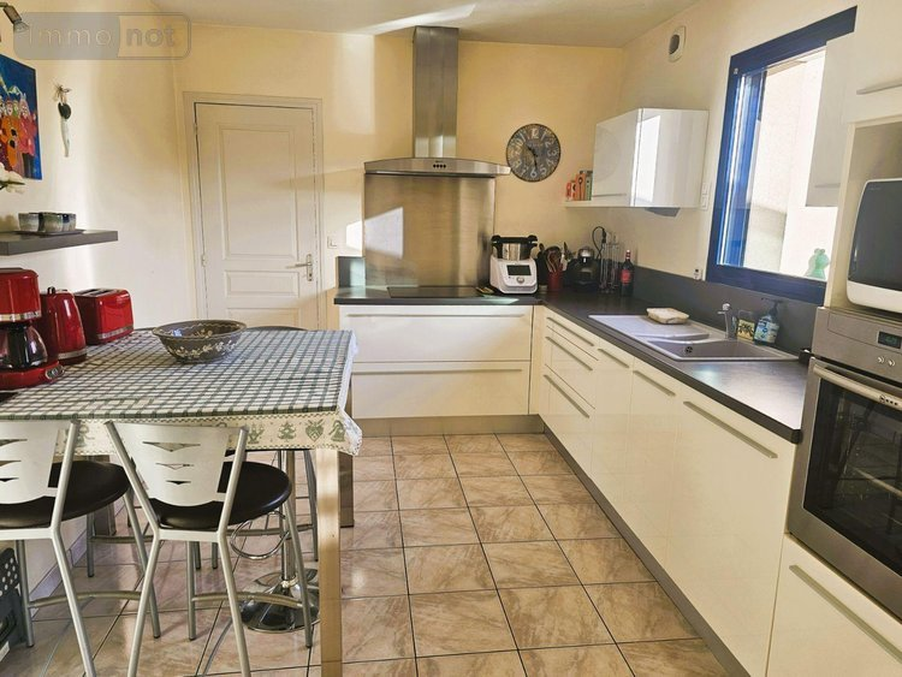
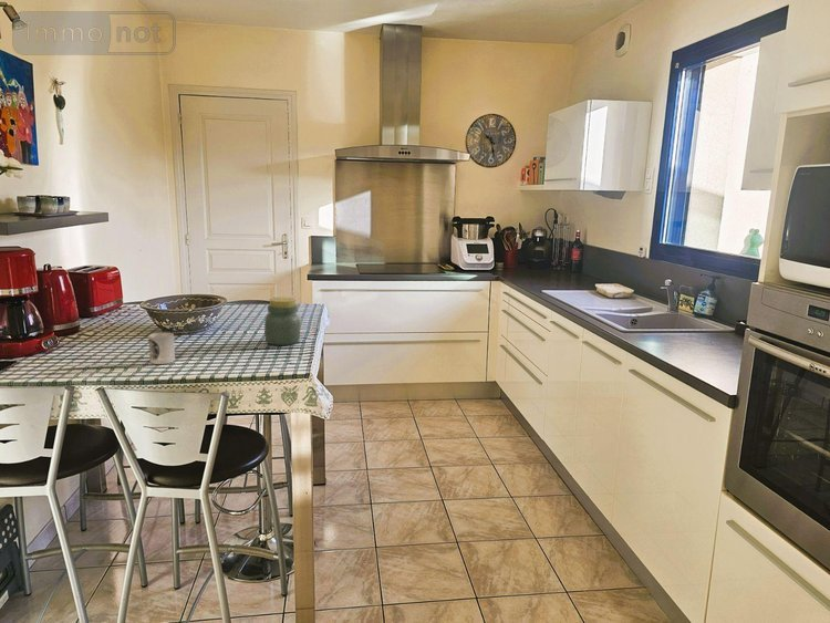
+ jar [263,295,301,346]
+ cup [147,331,176,365]
